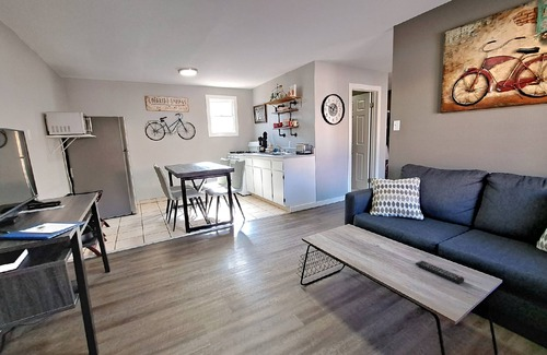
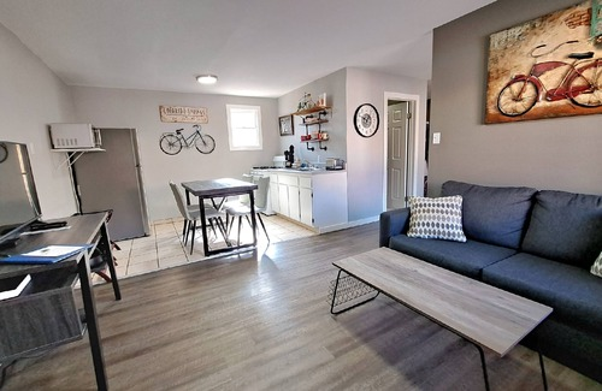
- remote control [415,260,465,285]
